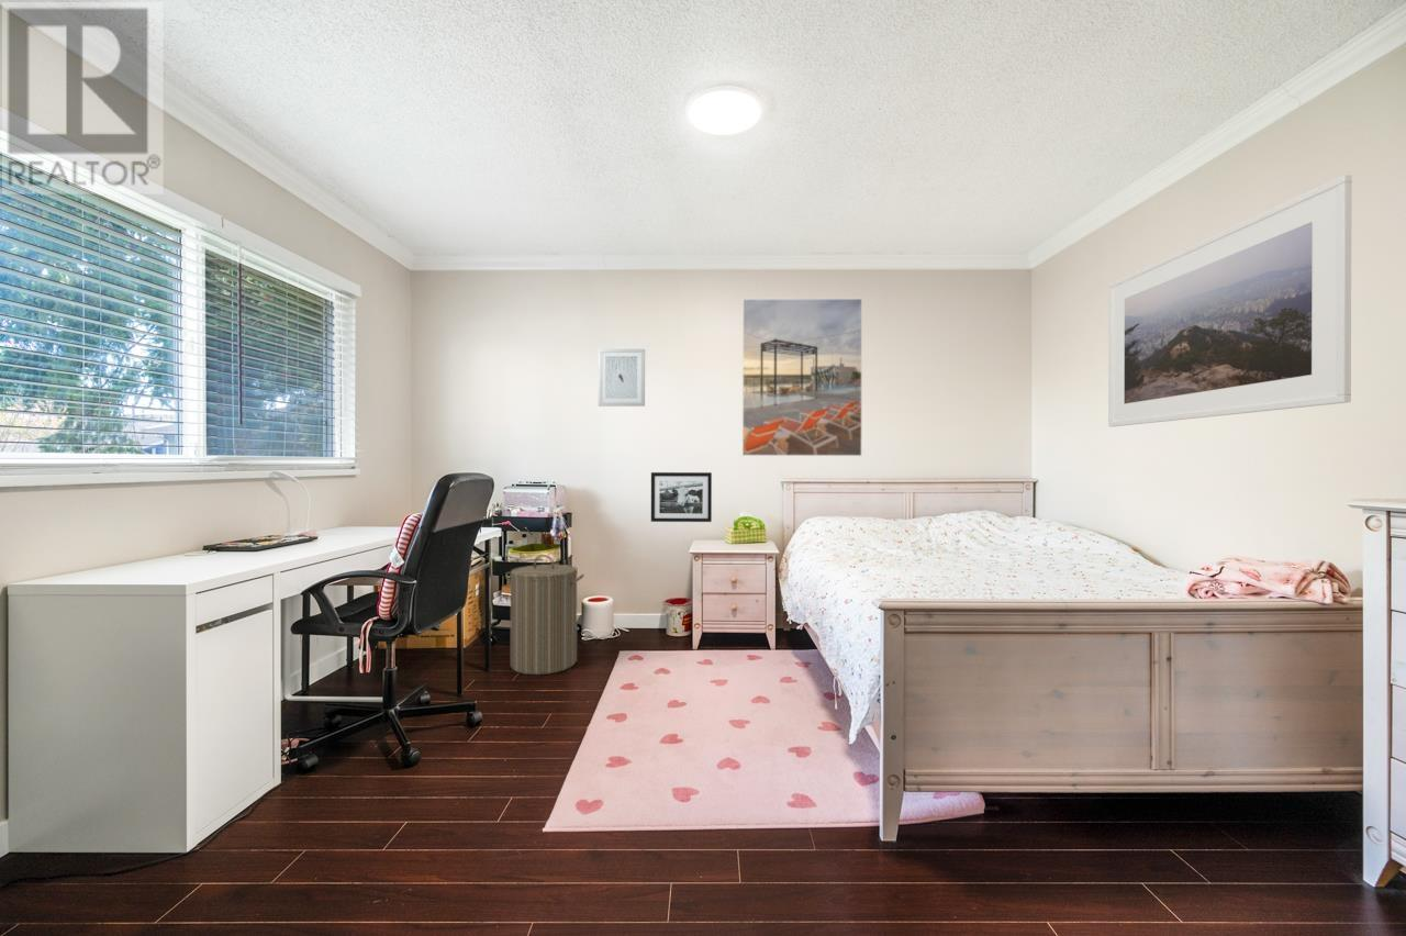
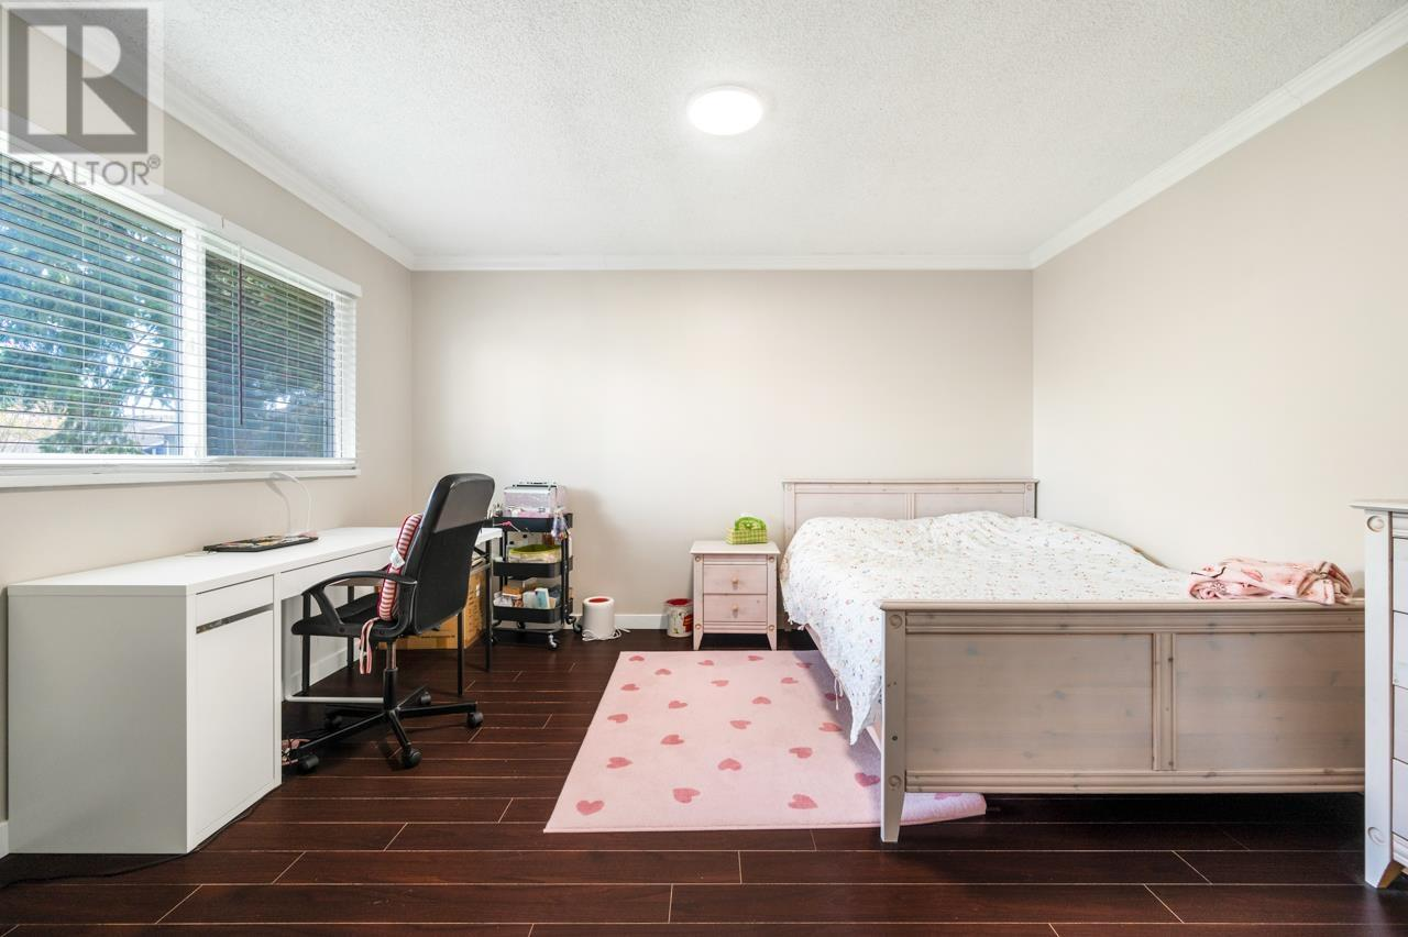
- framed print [741,298,863,457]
- picture frame [650,471,713,523]
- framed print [1107,174,1352,427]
- laundry hamper [504,554,585,676]
- wall art [598,348,646,408]
